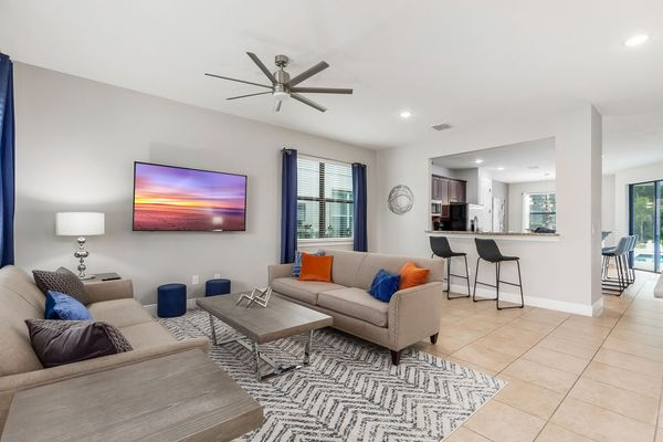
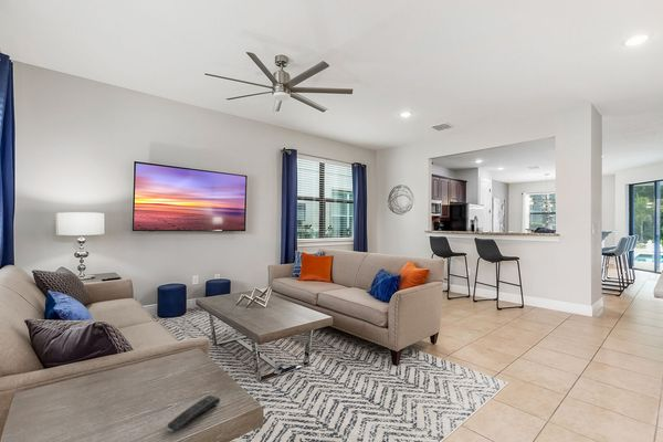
+ remote control [166,394,221,433]
